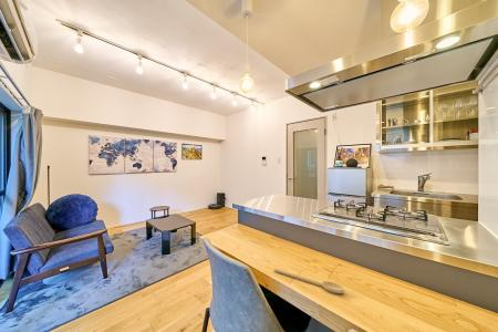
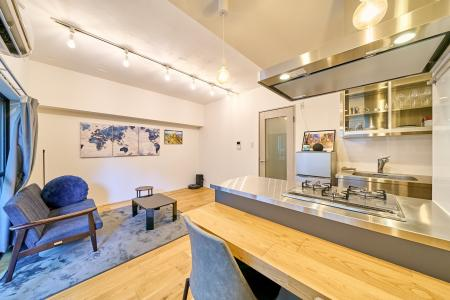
- spoon [273,268,345,294]
